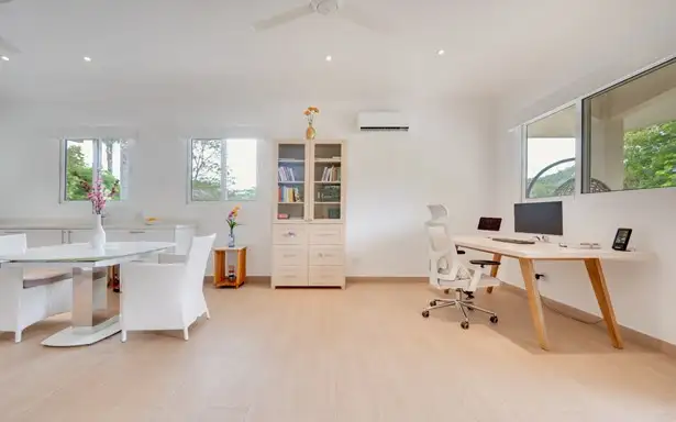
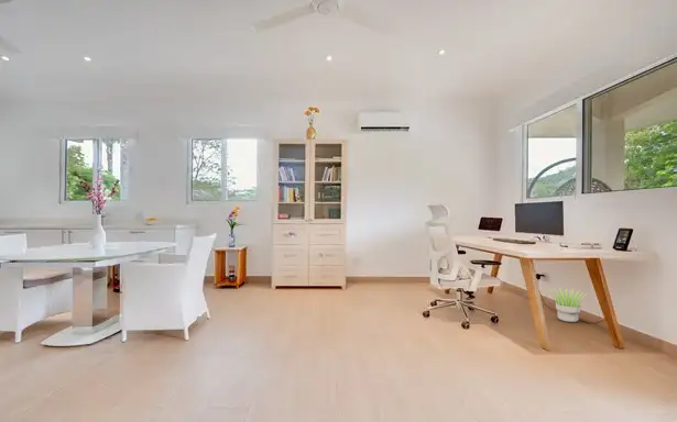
+ potted plant [547,288,588,323]
